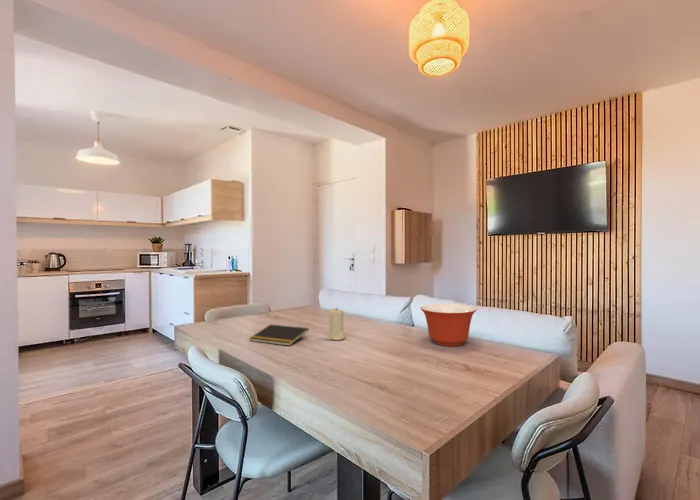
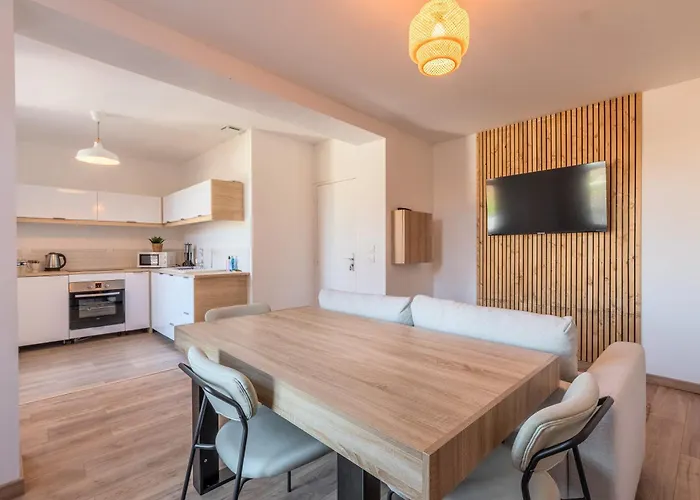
- mixing bowl [420,303,478,347]
- notepad [248,323,310,347]
- candle [326,307,347,341]
